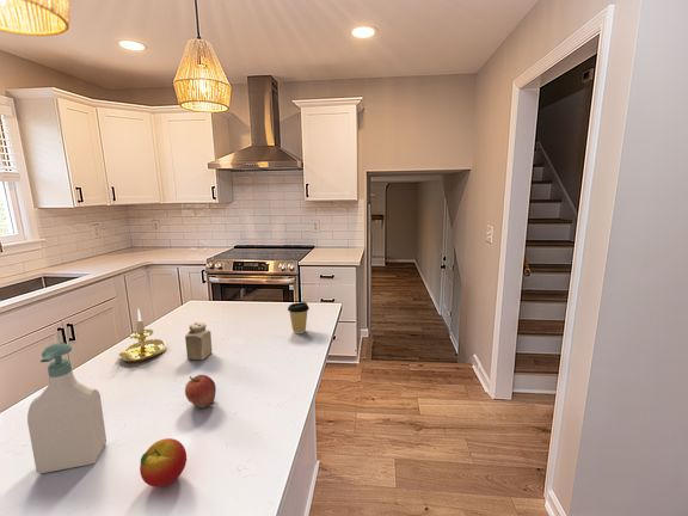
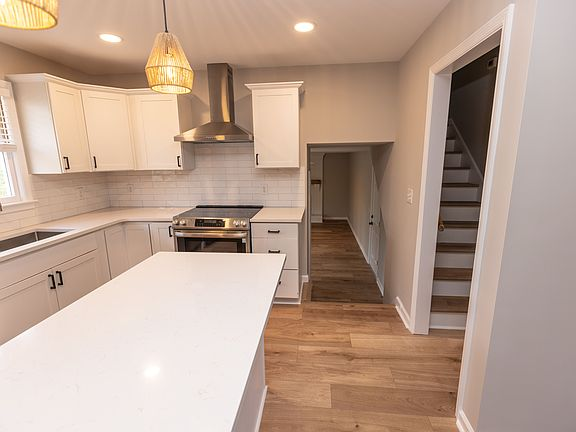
- soap bottle [26,342,108,475]
- apple [139,437,188,489]
- coffee cup [287,301,311,334]
- salt shaker [184,321,213,361]
- fruit [184,374,217,410]
- candle holder [118,308,167,363]
